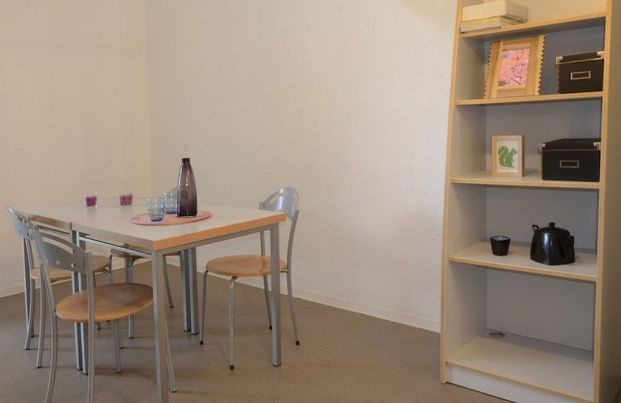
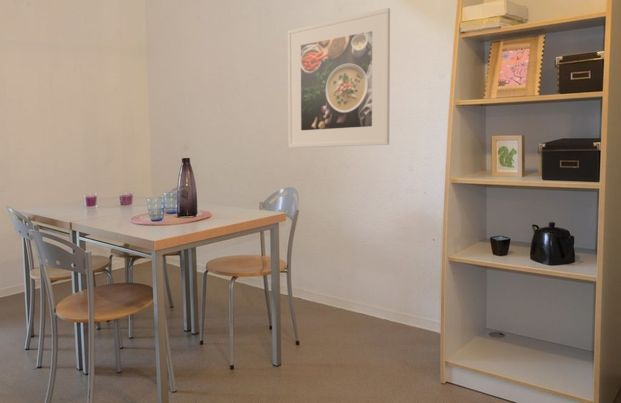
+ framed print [287,7,391,149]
